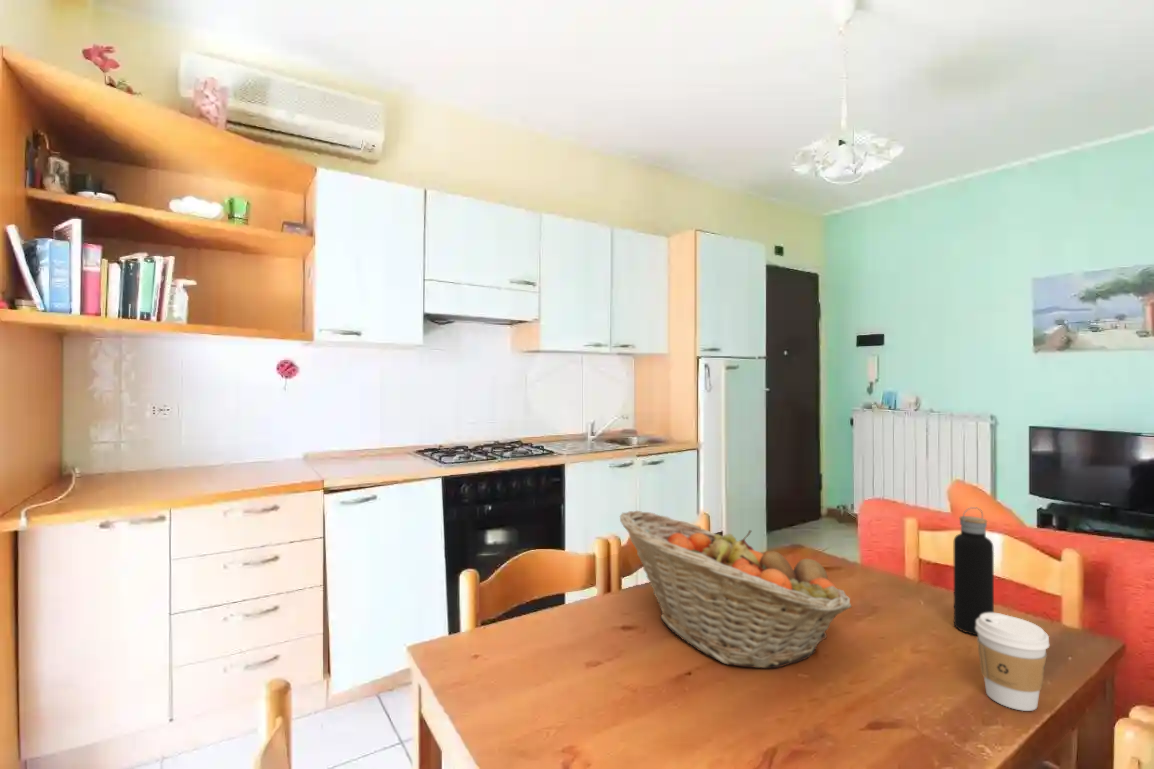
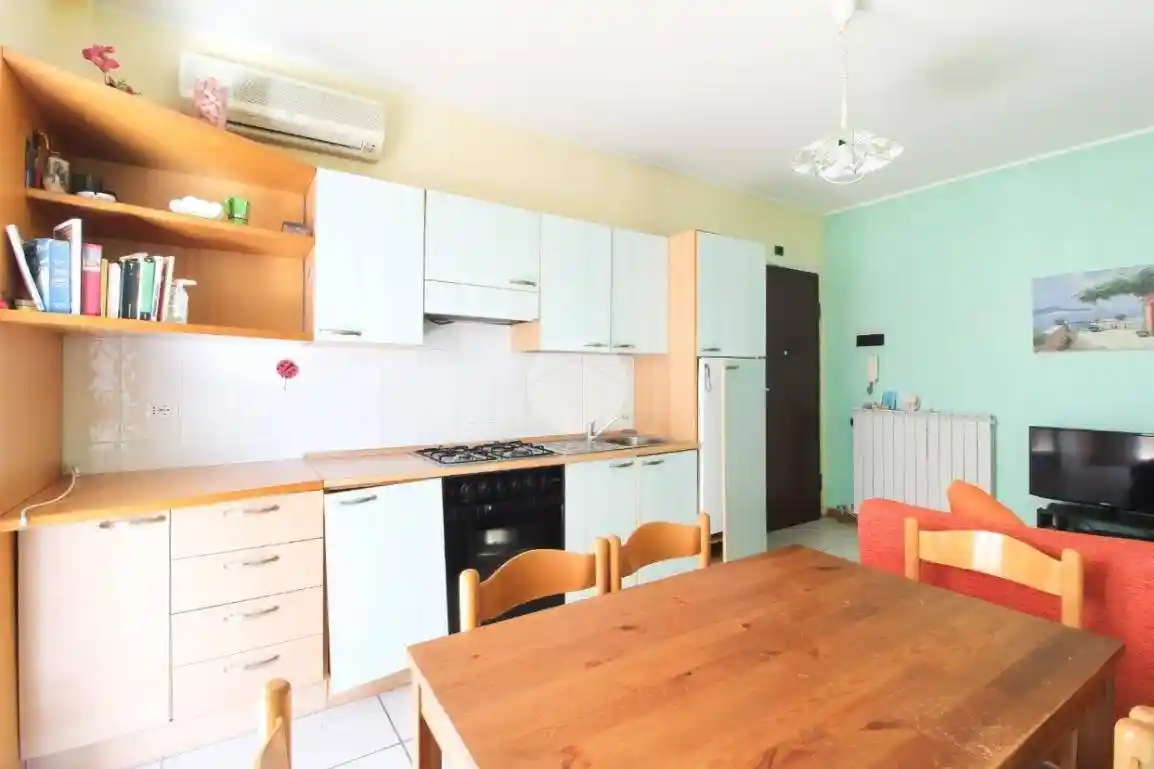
- water bottle [953,506,995,637]
- coffee cup [976,612,1050,712]
- fruit basket [619,510,853,669]
